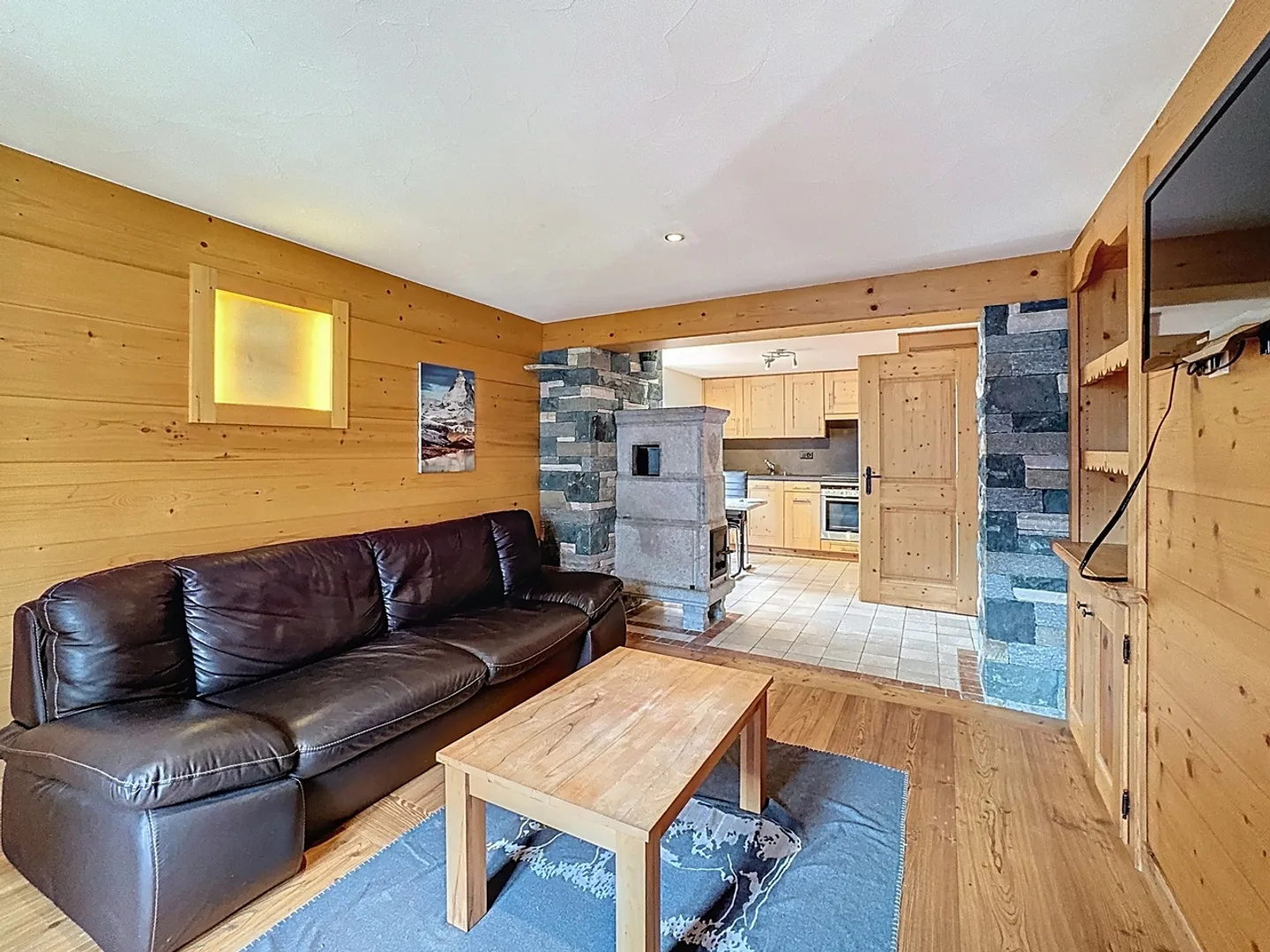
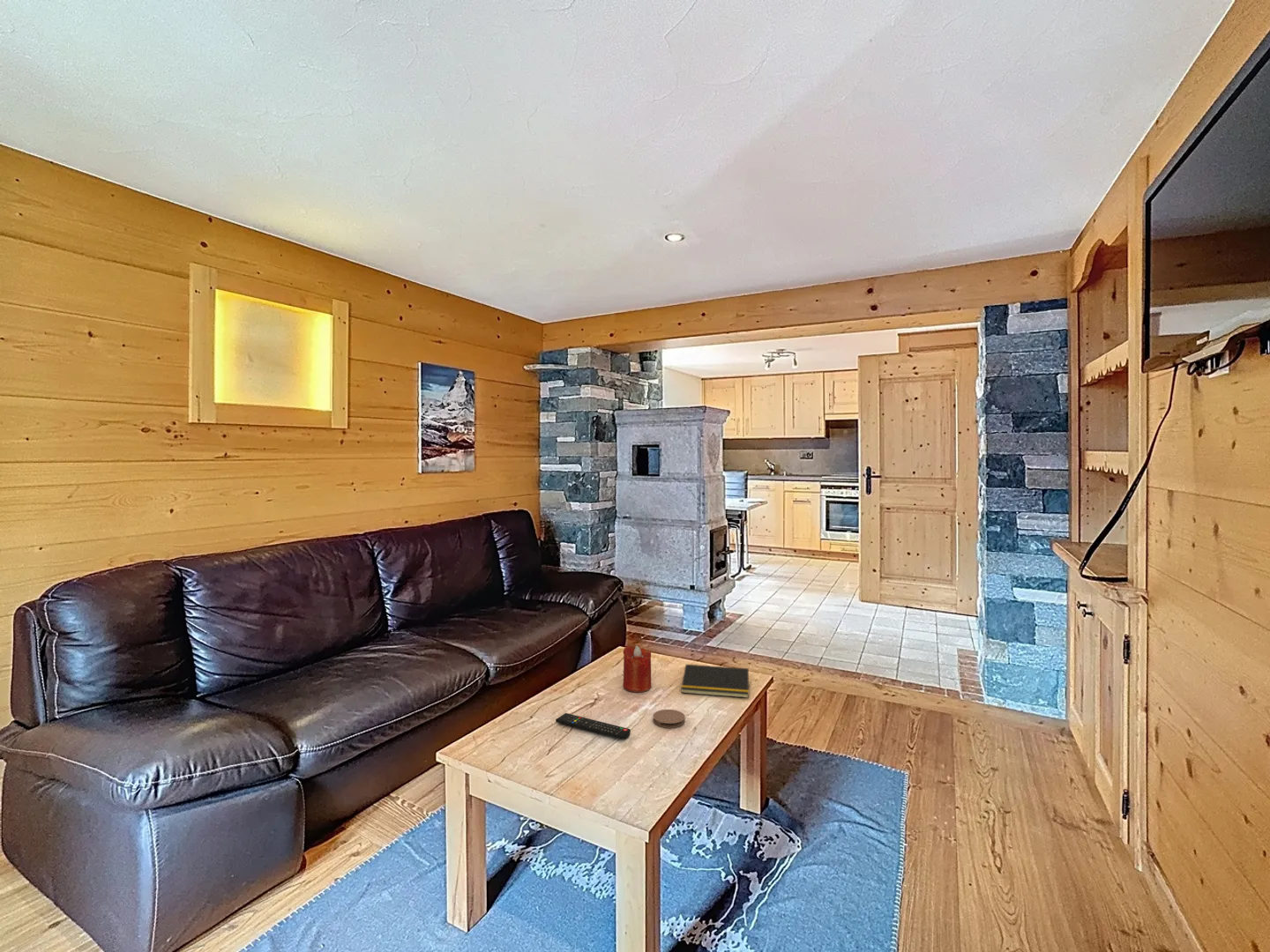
+ notepad [680,664,750,699]
+ coaster [652,709,686,729]
+ remote control [555,712,631,740]
+ candle [623,645,652,693]
